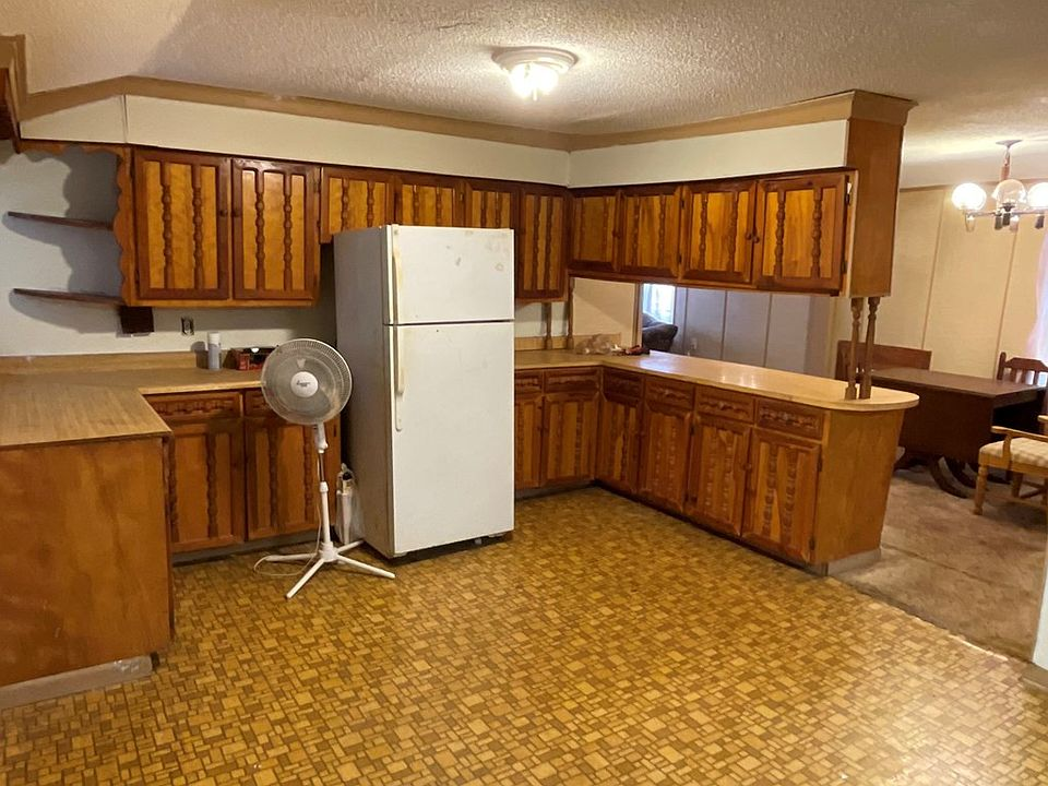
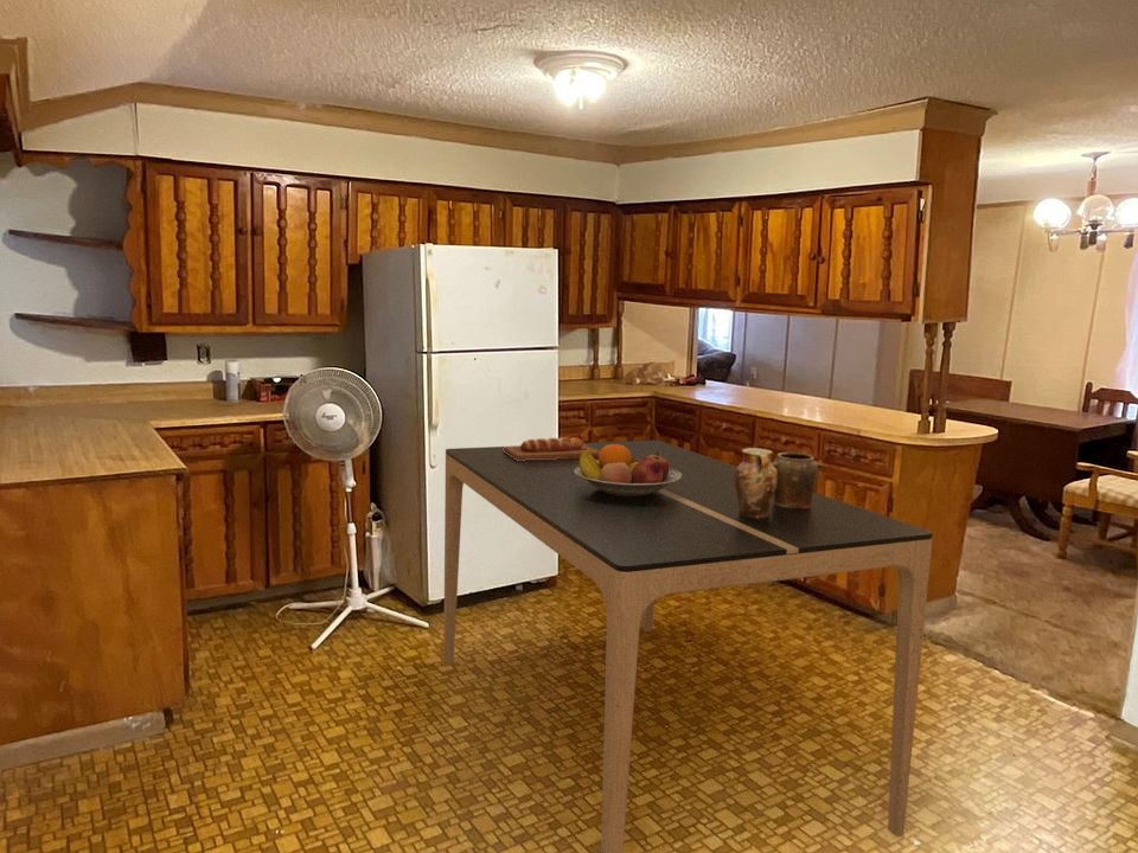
+ jar set [735,447,824,518]
+ dining table [442,440,934,853]
+ fruit bowl [575,444,682,496]
+ bread loaf [503,436,600,461]
